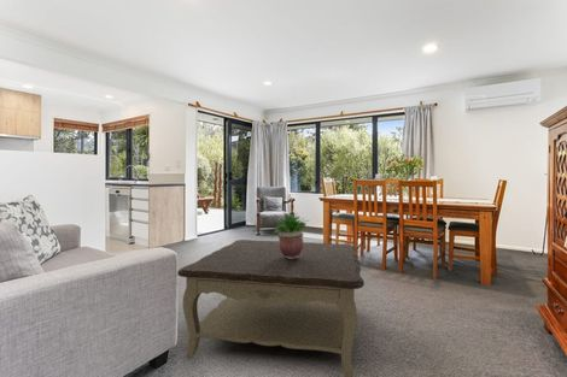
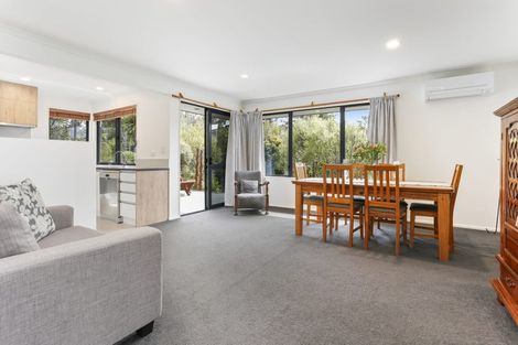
- potted plant [271,210,310,259]
- coffee table [176,238,366,377]
